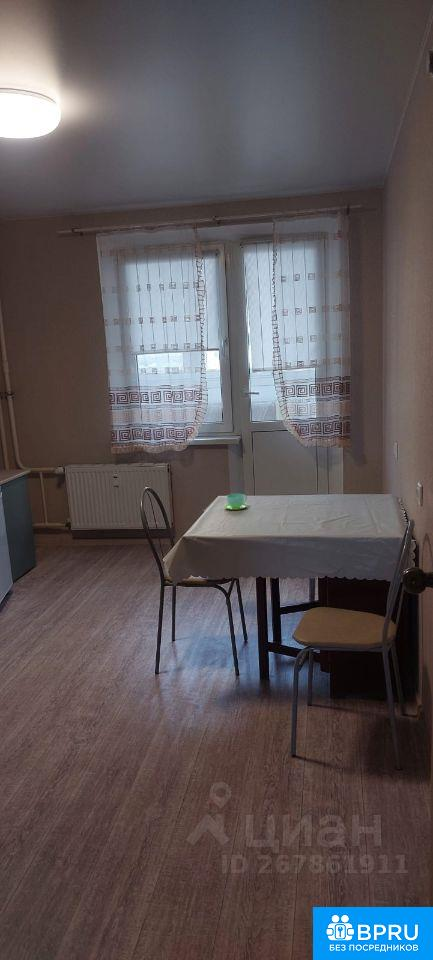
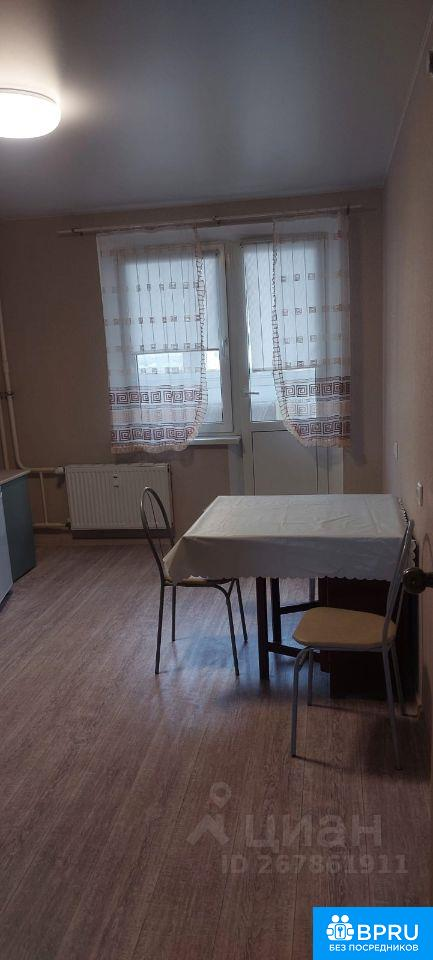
- cup [223,493,248,511]
